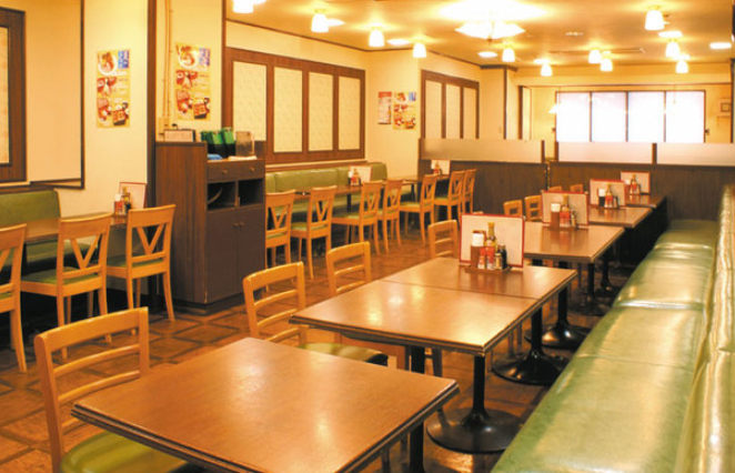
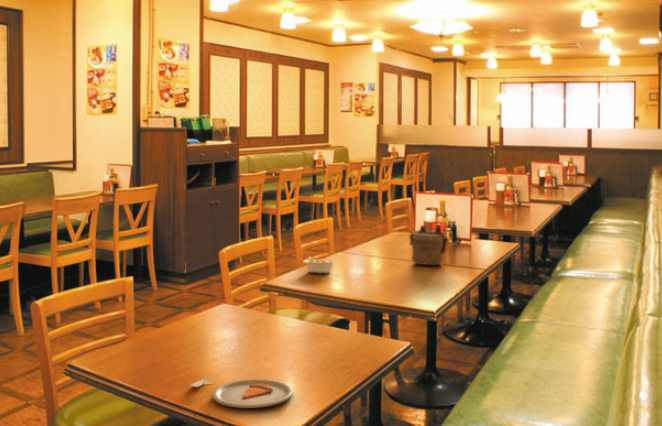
+ teapot [408,224,453,266]
+ dinner plate [189,378,294,409]
+ legume [303,256,336,275]
